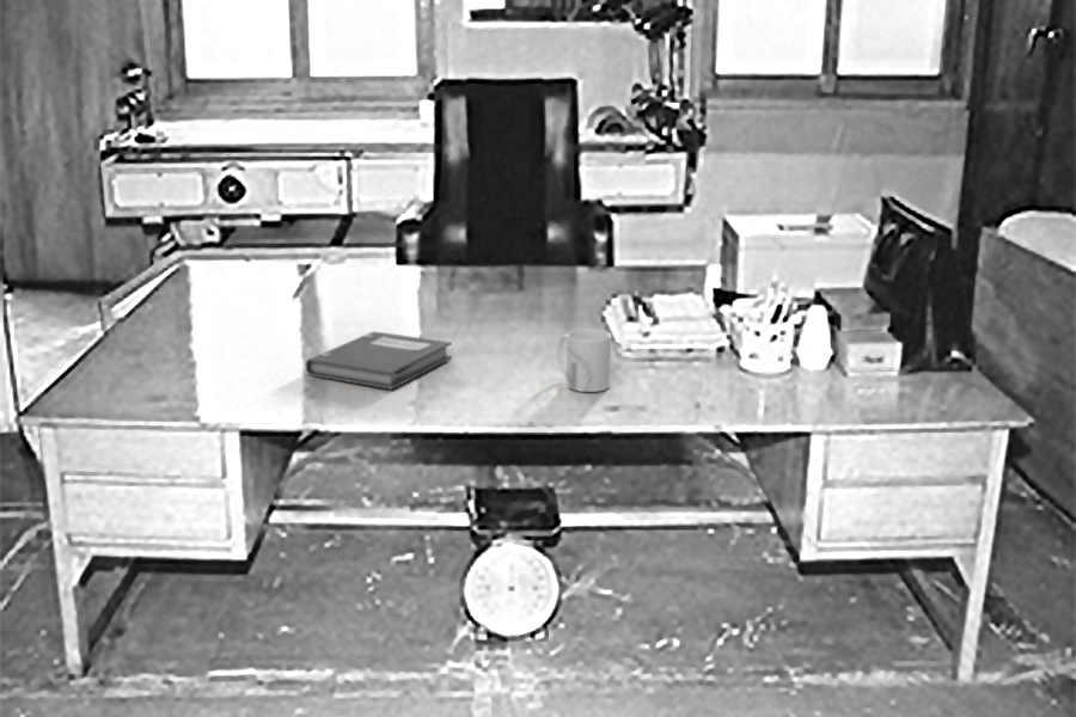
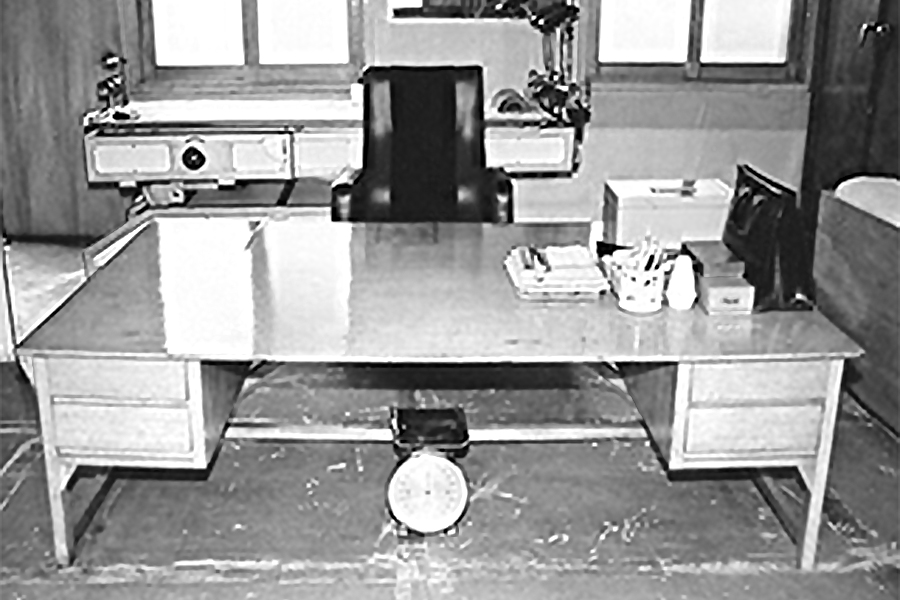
- notebook [305,330,453,391]
- mug [555,327,612,393]
